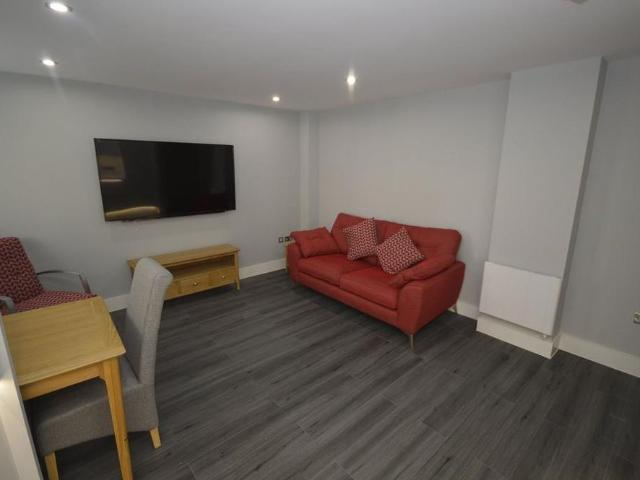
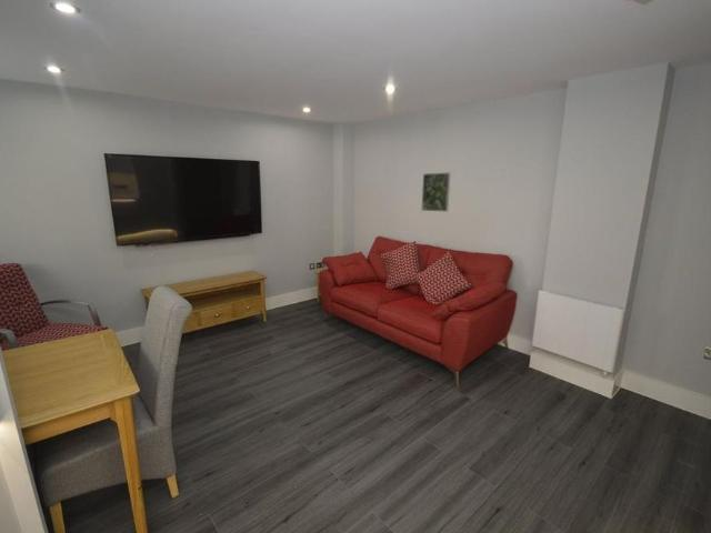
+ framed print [421,171,451,213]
